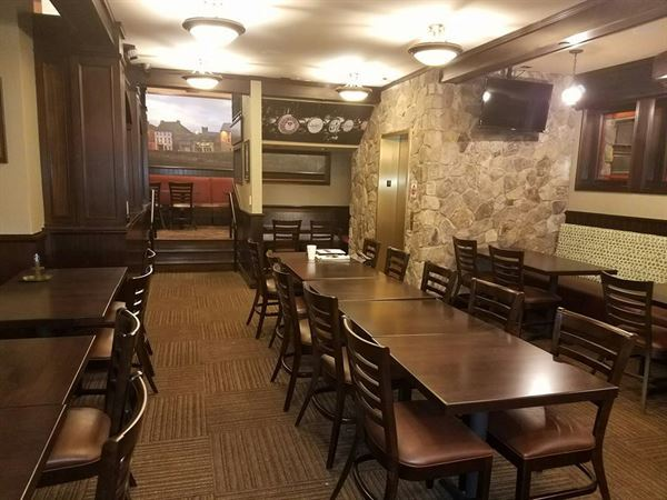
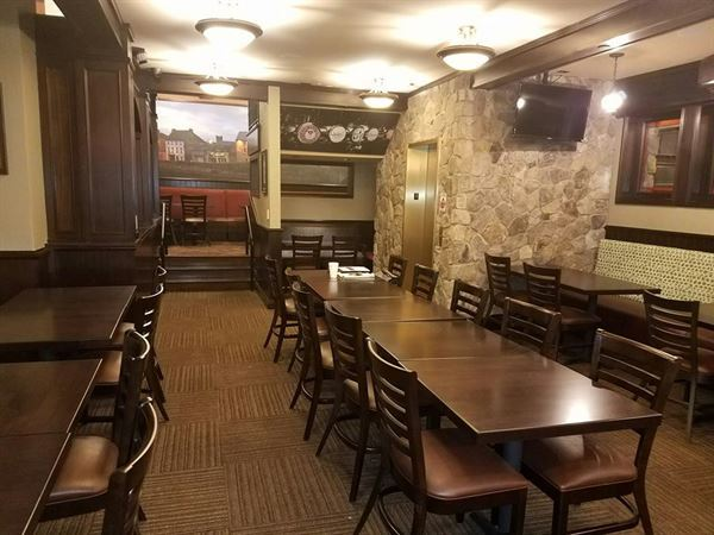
- candle holder [22,254,57,282]
